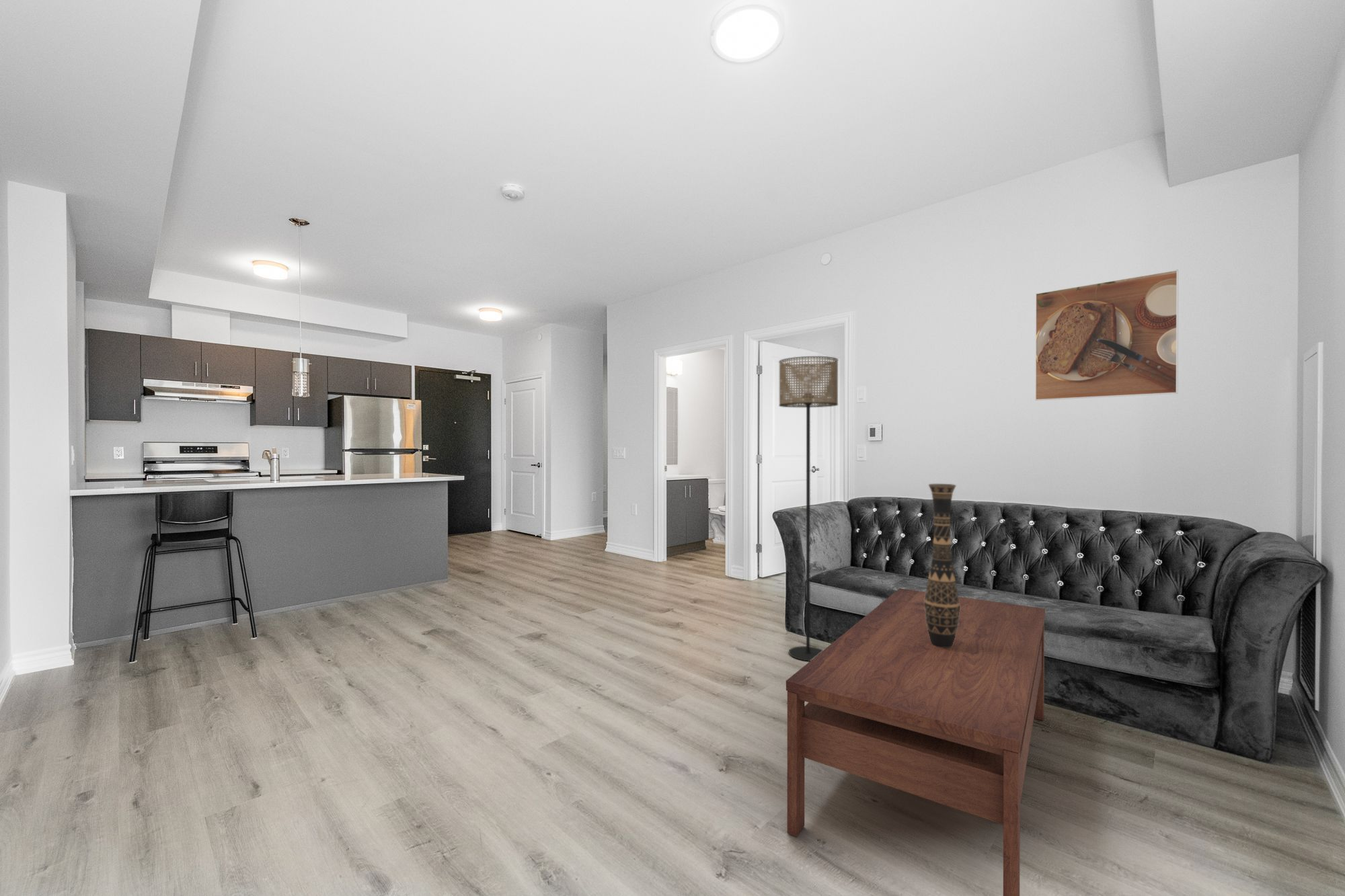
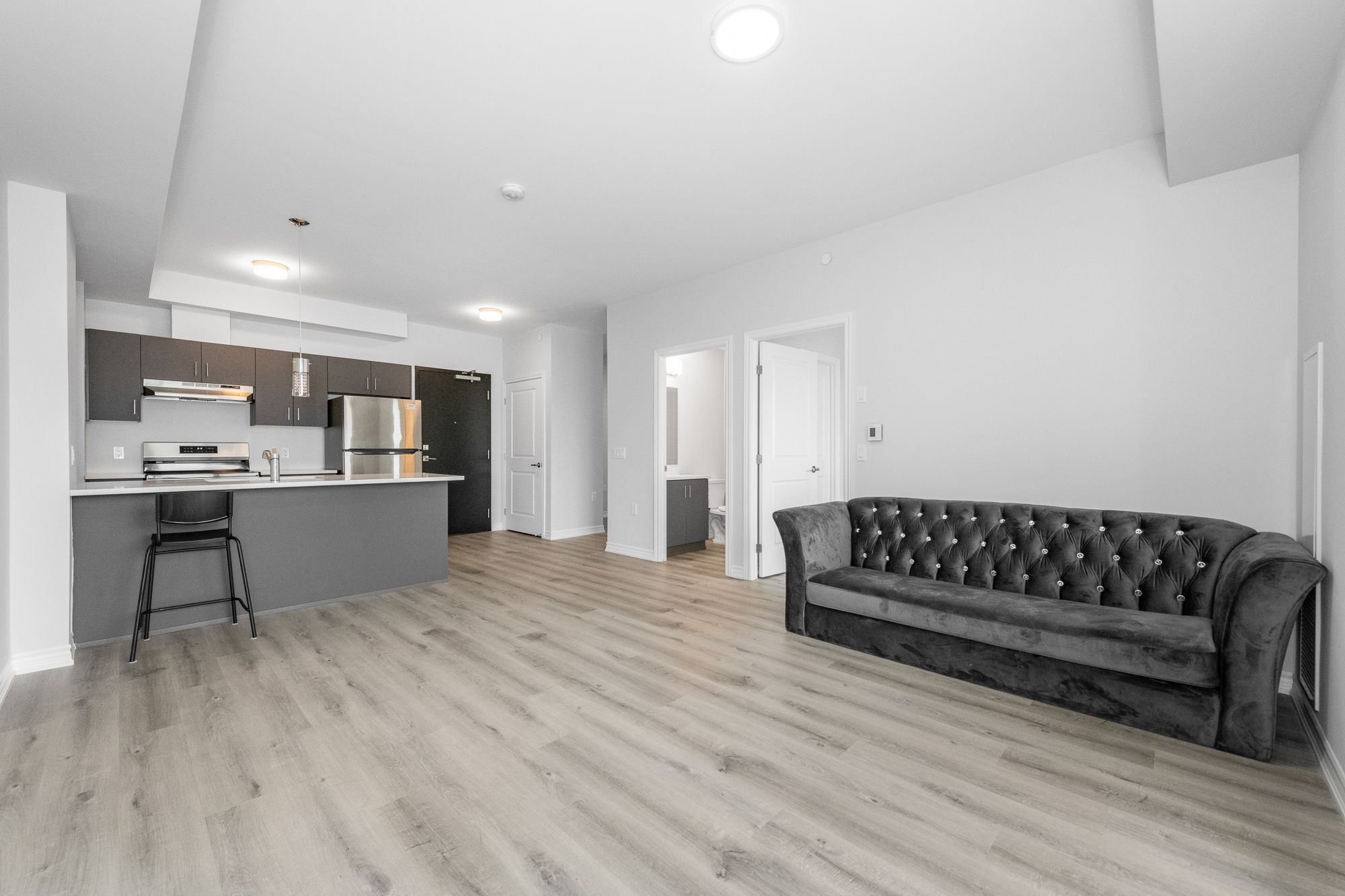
- decorative vase [925,483,960,647]
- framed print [1034,269,1179,401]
- floor lamp [778,356,839,662]
- coffee table [785,588,1046,896]
